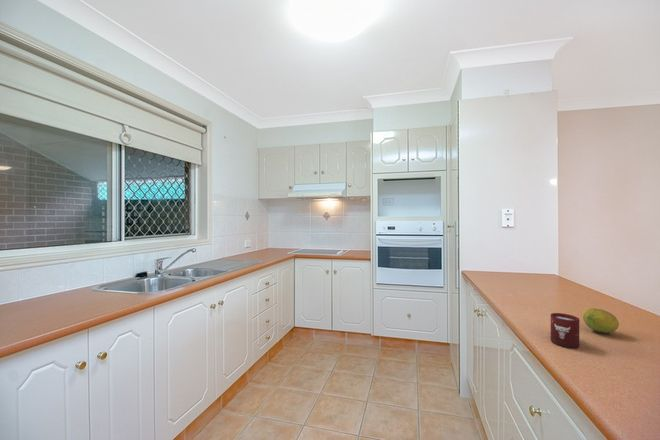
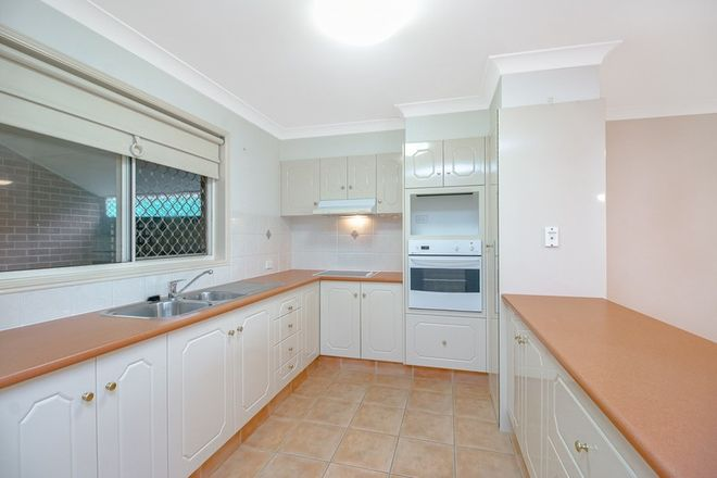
- cup [550,312,580,349]
- fruit [582,307,620,334]
